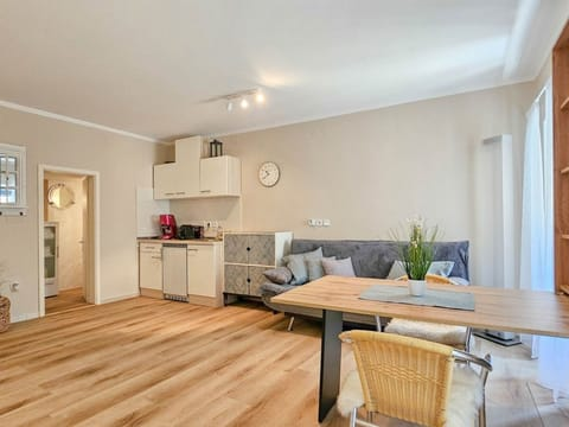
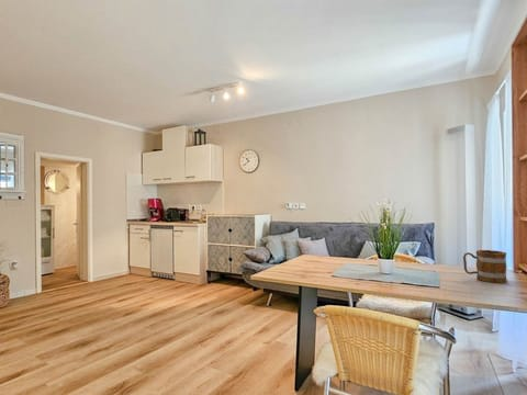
+ mug [462,249,508,284]
